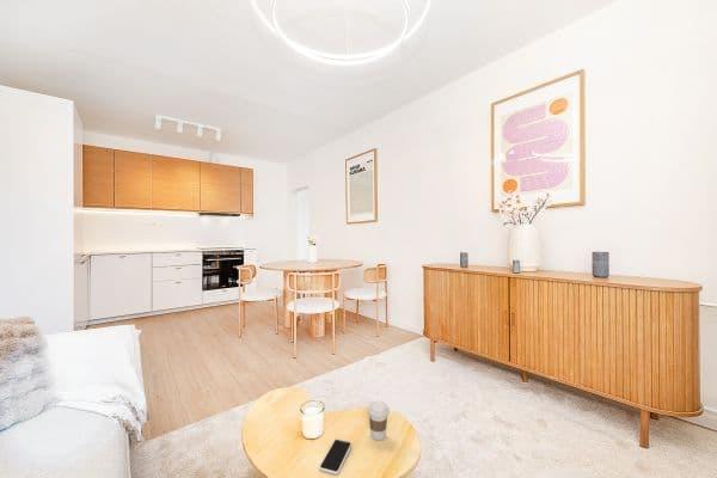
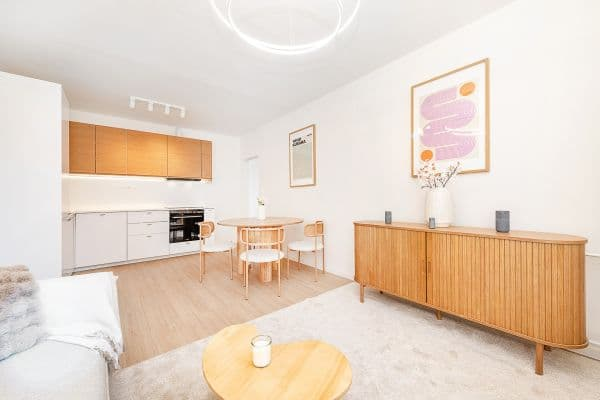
- smartphone [318,439,353,476]
- coffee cup [366,399,391,441]
